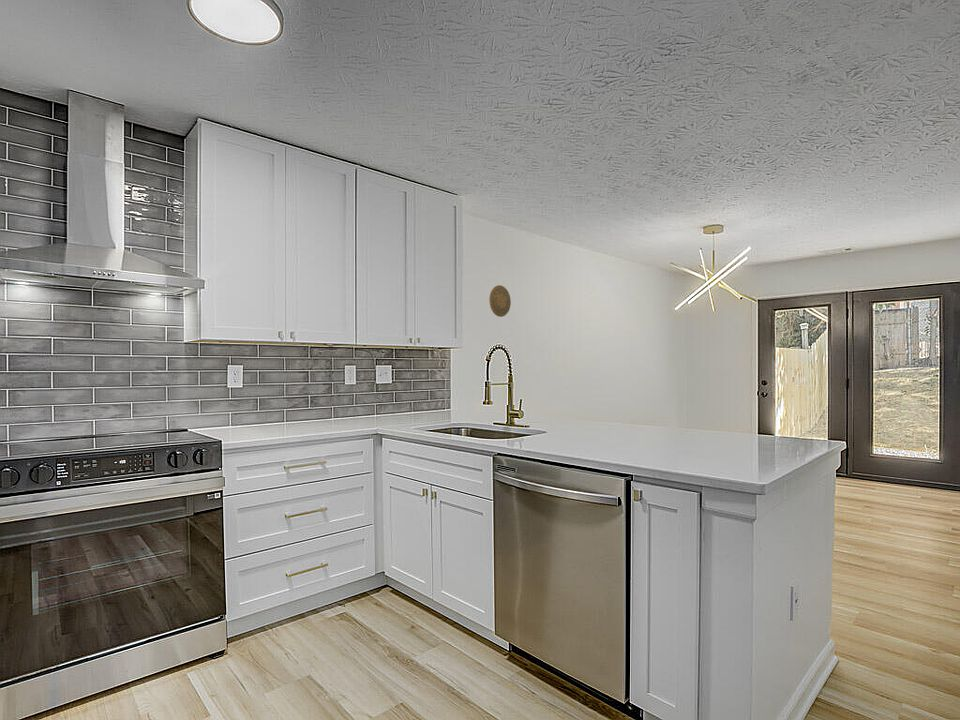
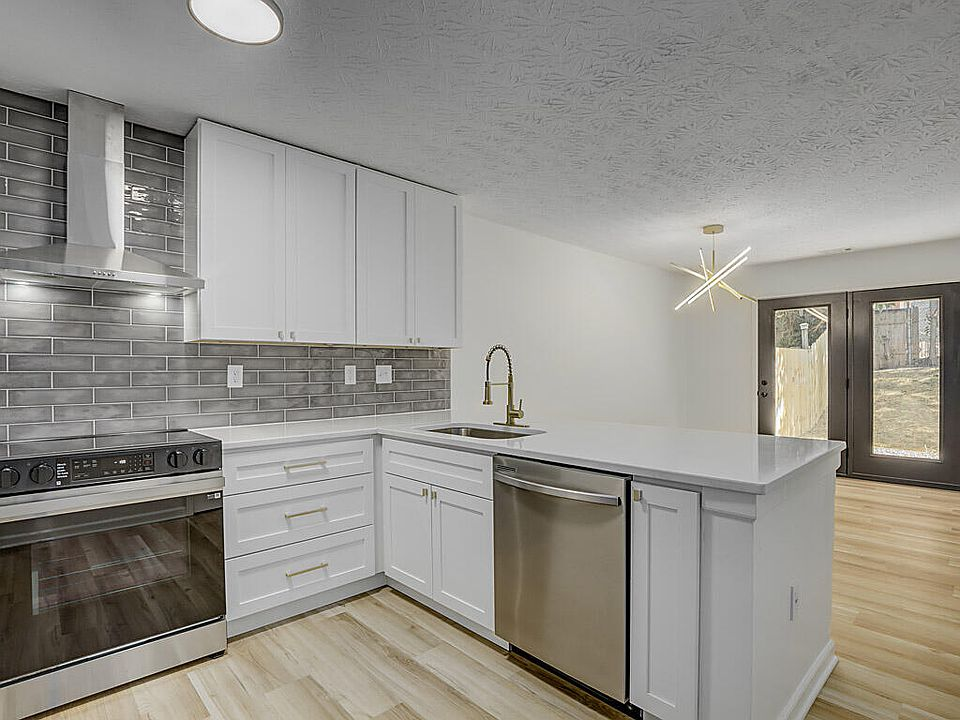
- decorative plate [488,284,512,318]
